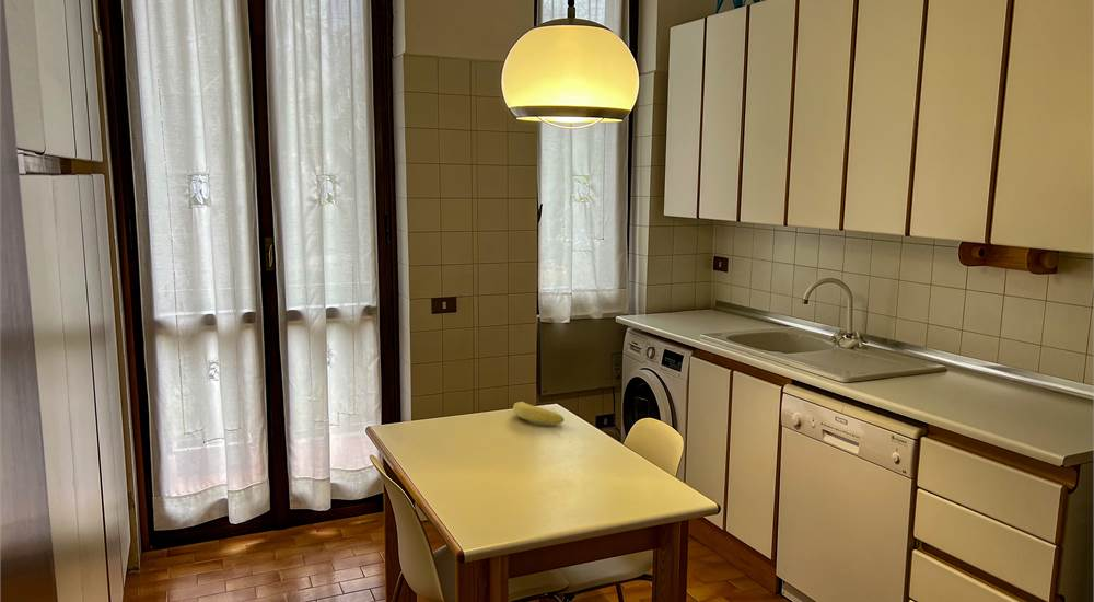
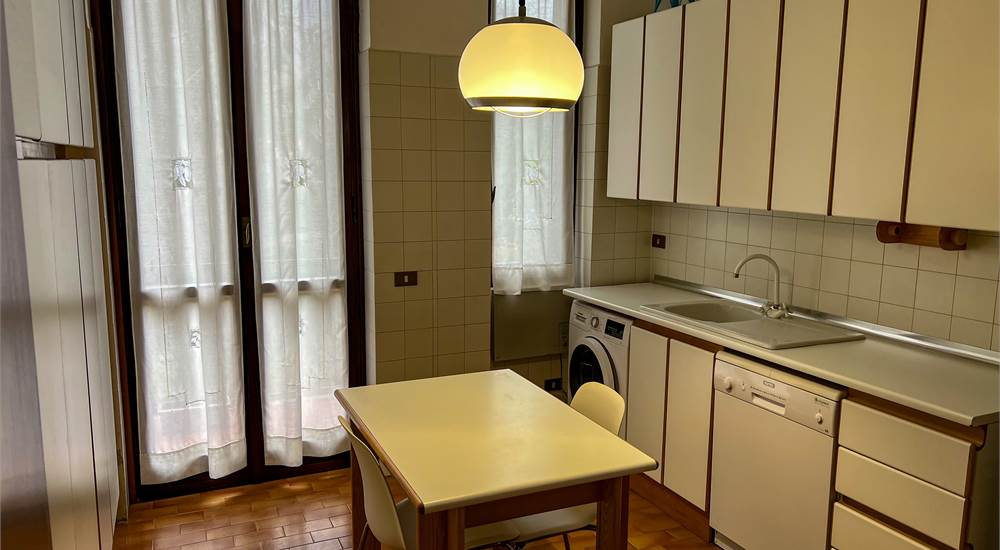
- banana [512,401,565,426]
